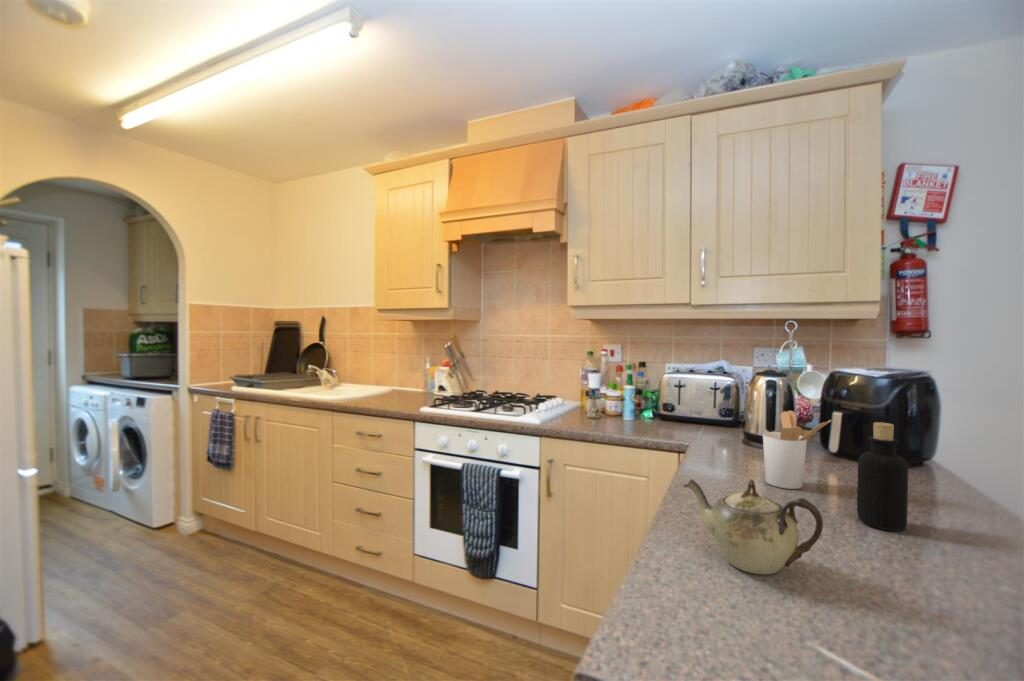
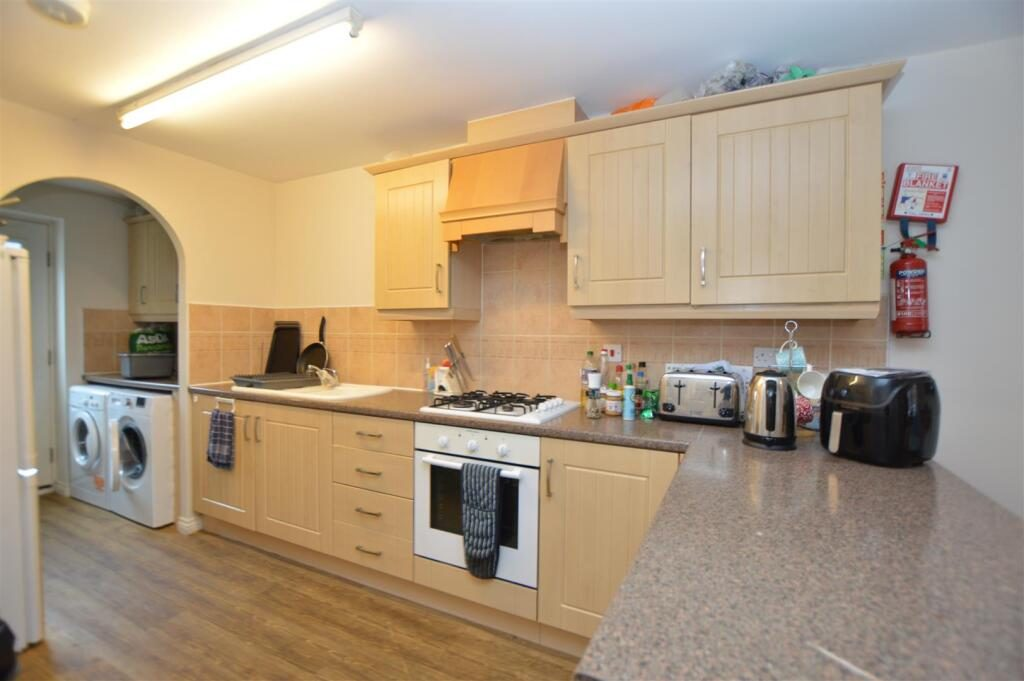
- bottle [856,421,909,532]
- utensil holder [762,410,832,490]
- teapot [682,478,824,575]
